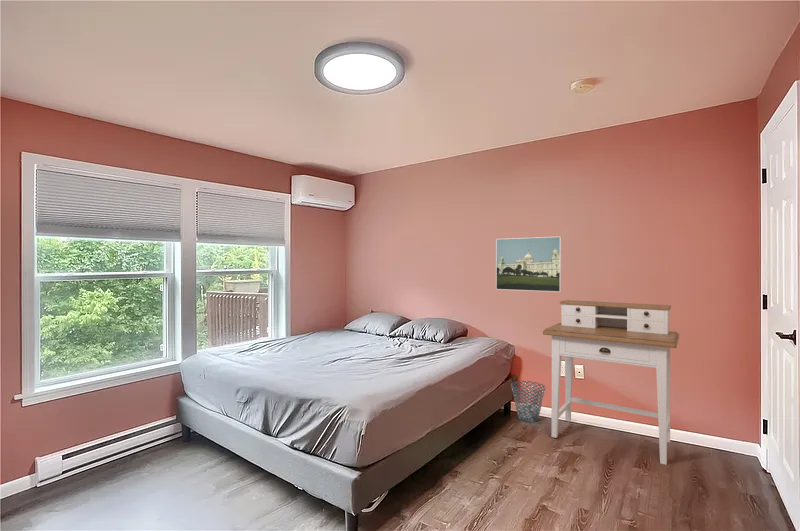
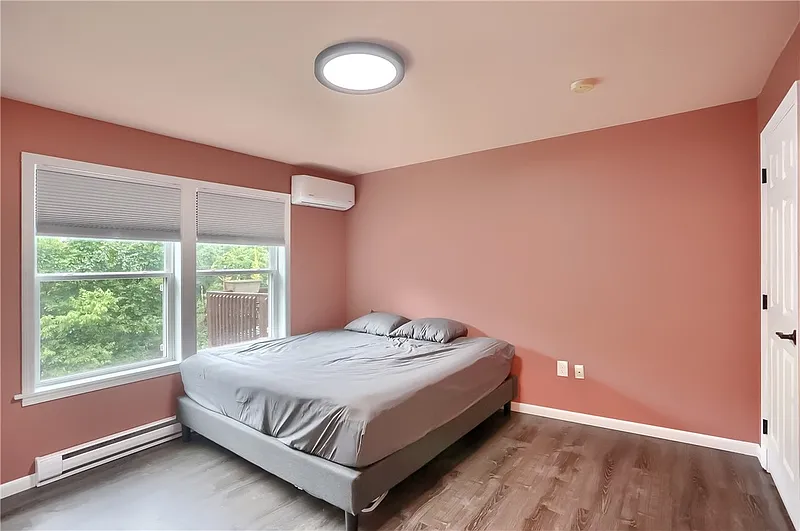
- waste basket [510,380,547,424]
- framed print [495,236,562,293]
- desk [542,299,680,466]
